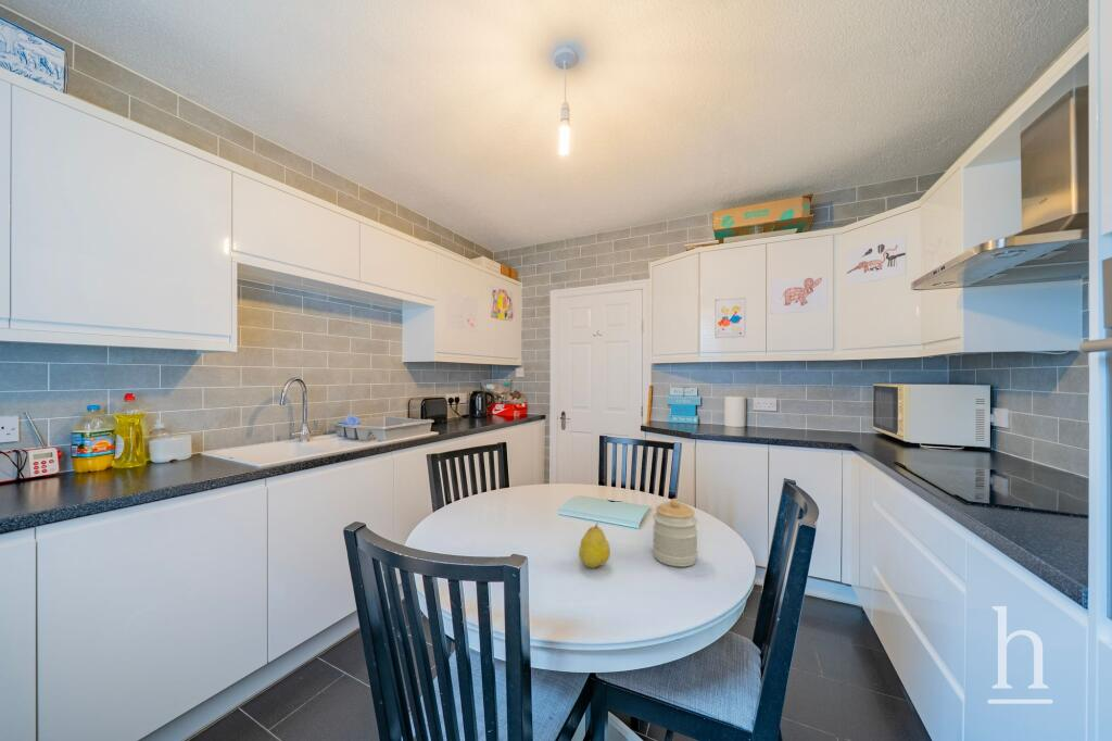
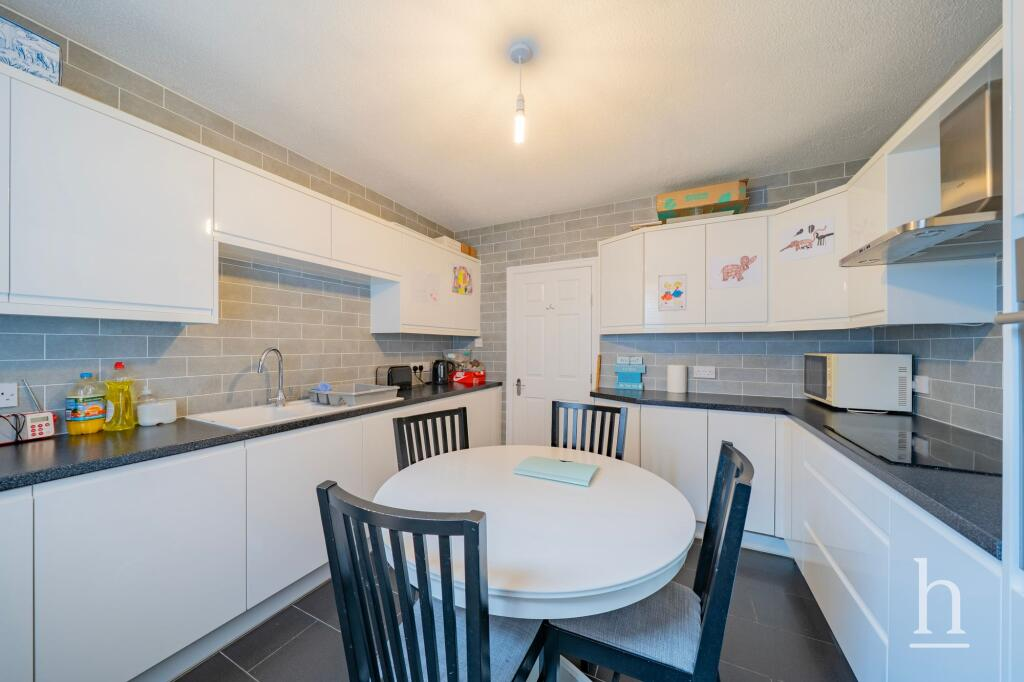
- jar [652,498,698,567]
- fruit [578,522,611,568]
